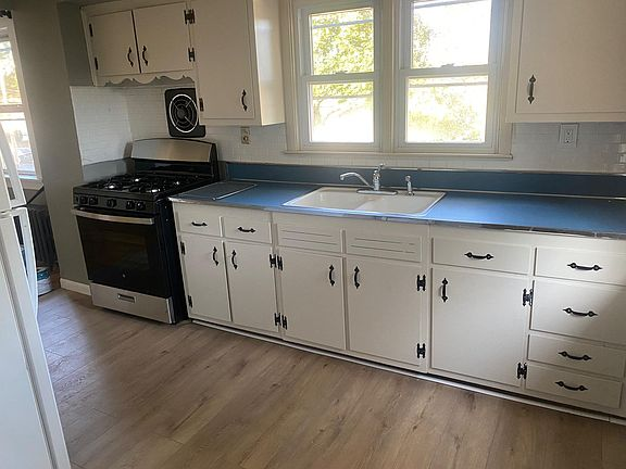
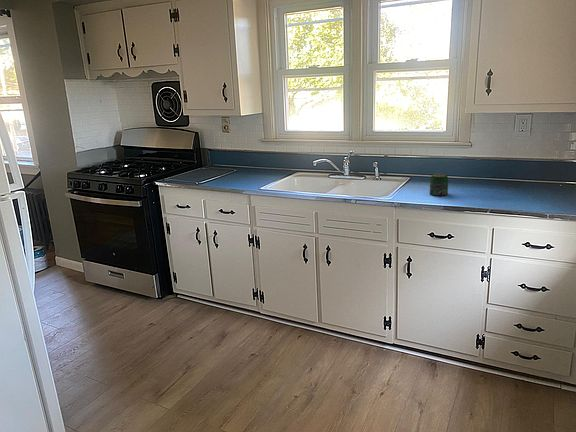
+ jar [429,173,449,197]
